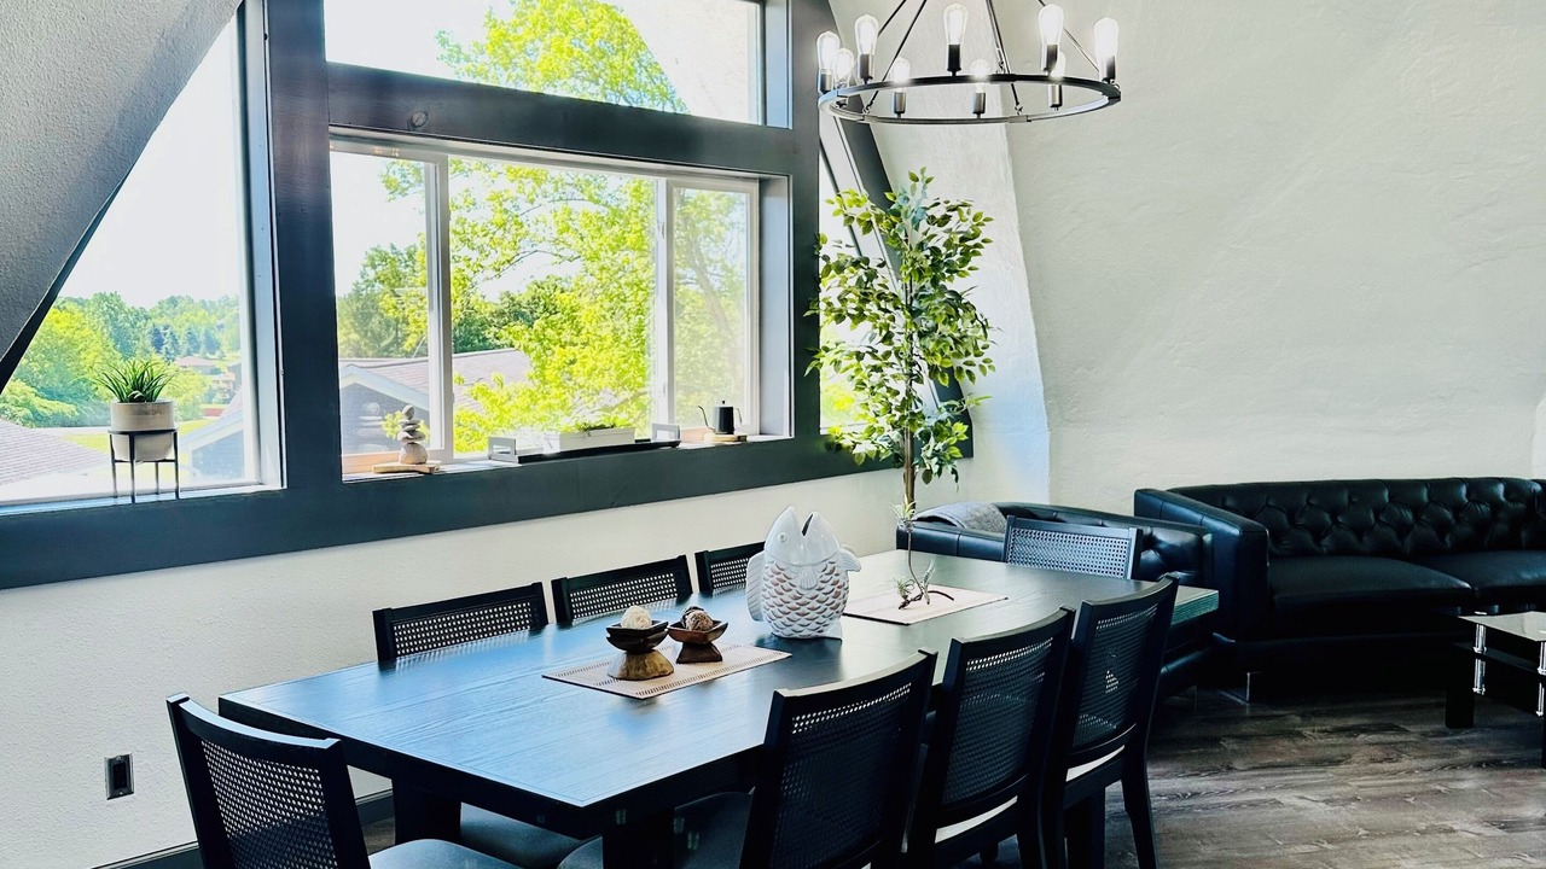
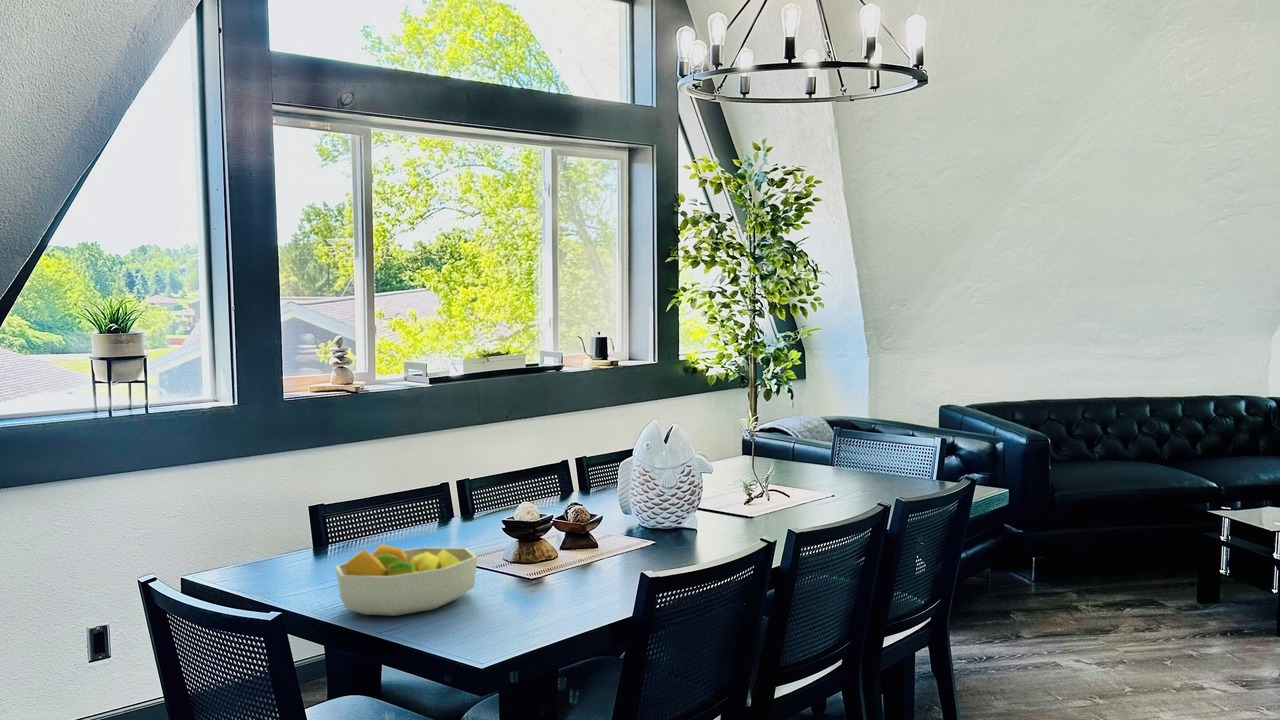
+ fruit bowl [334,543,479,617]
